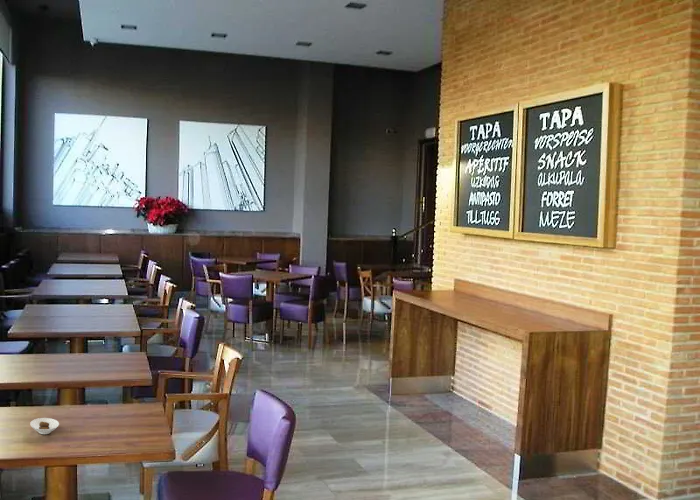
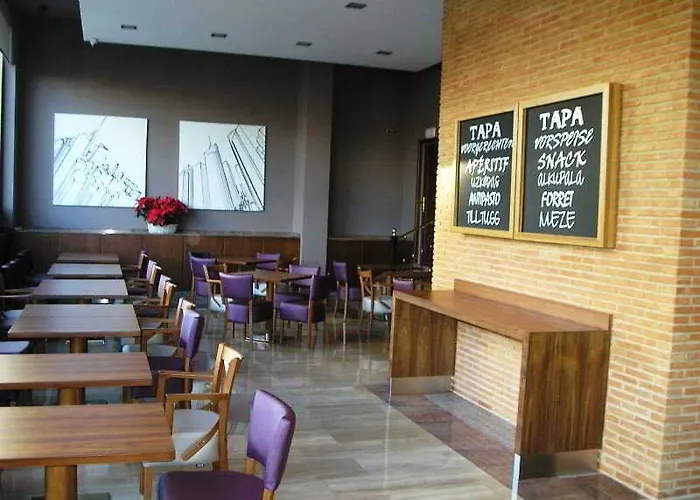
- saucer [29,417,60,435]
